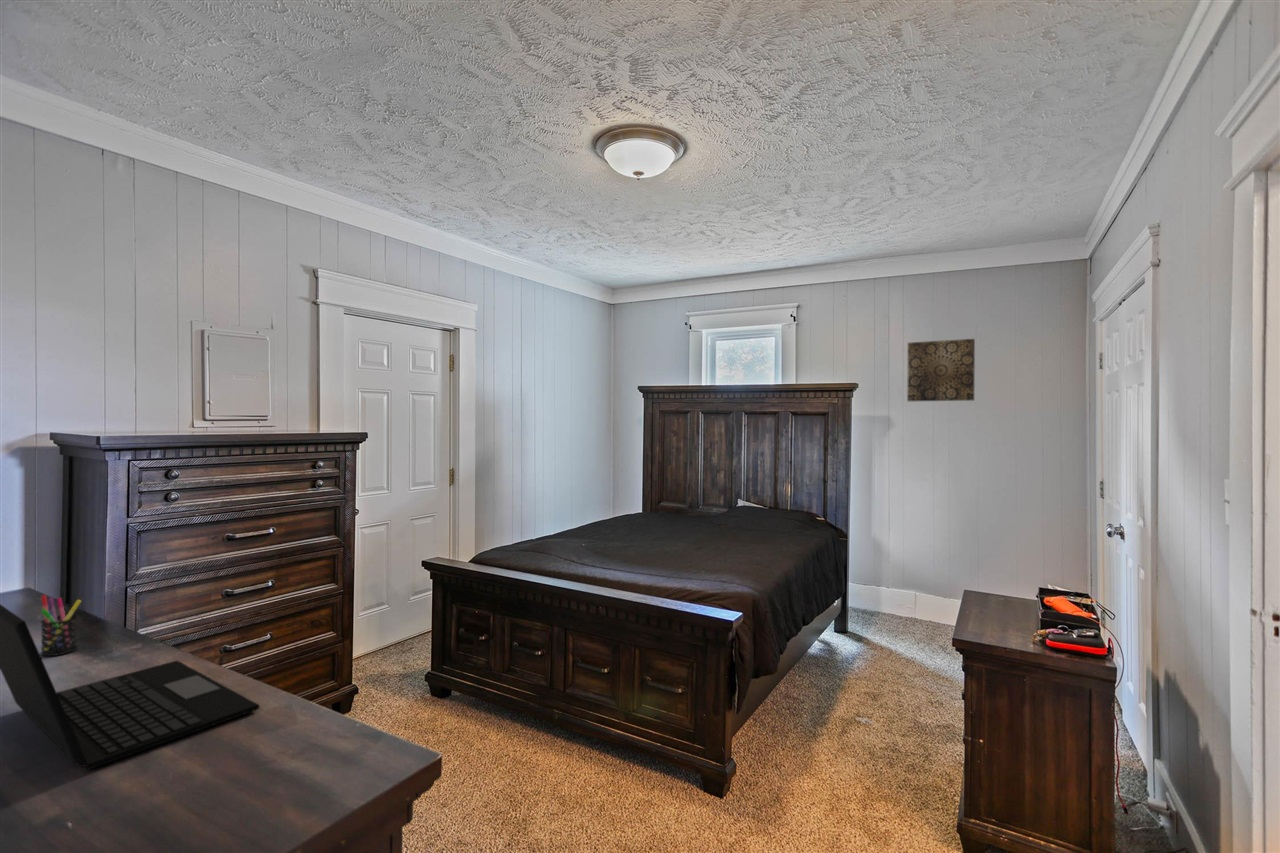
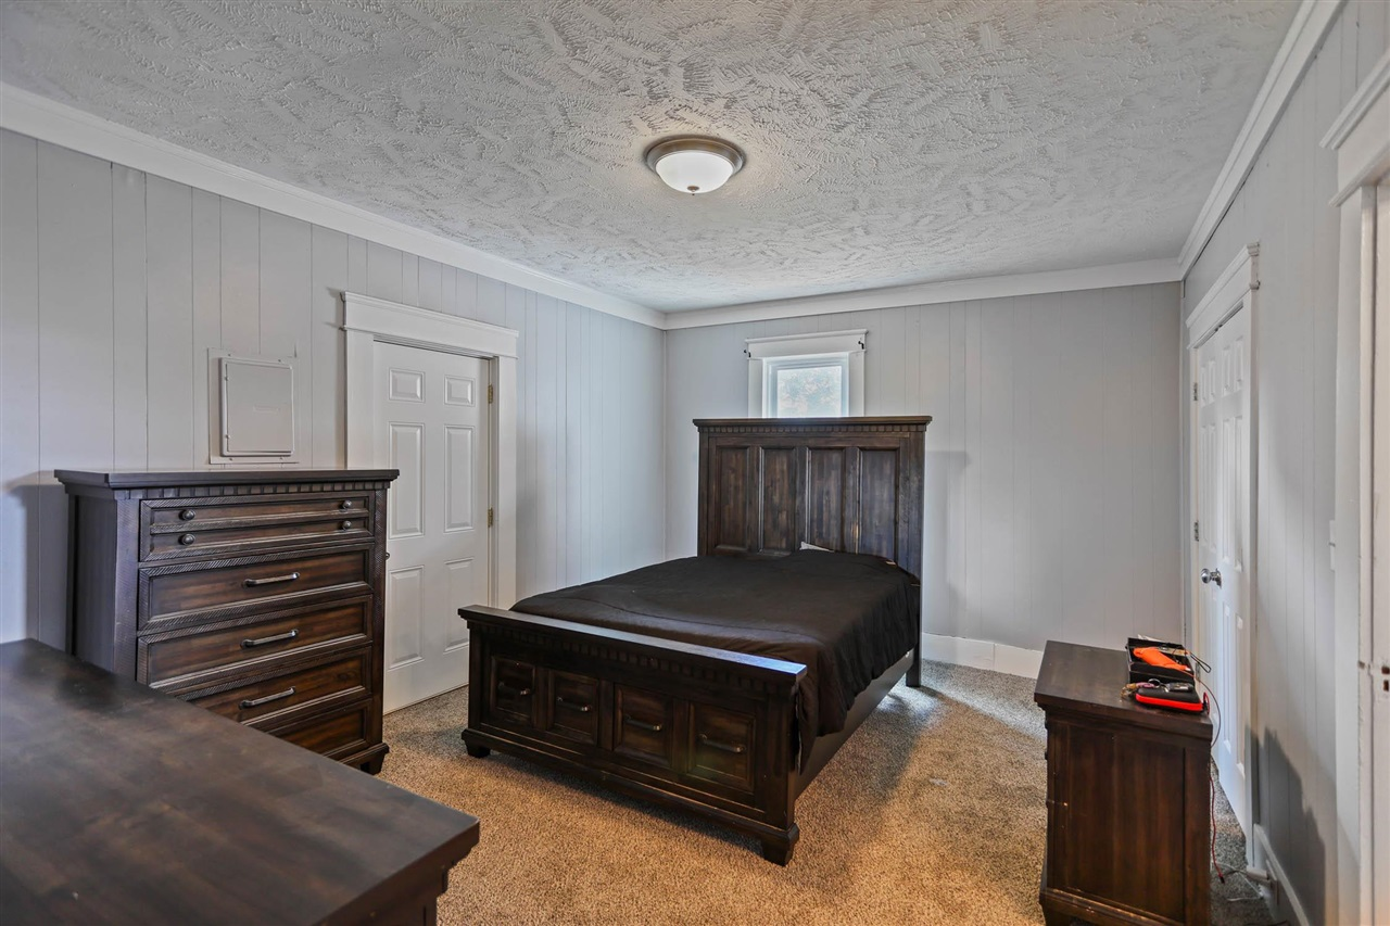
- wall art [906,338,976,402]
- pen holder [40,594,82,657]
- laptop [0,603,260,771]
